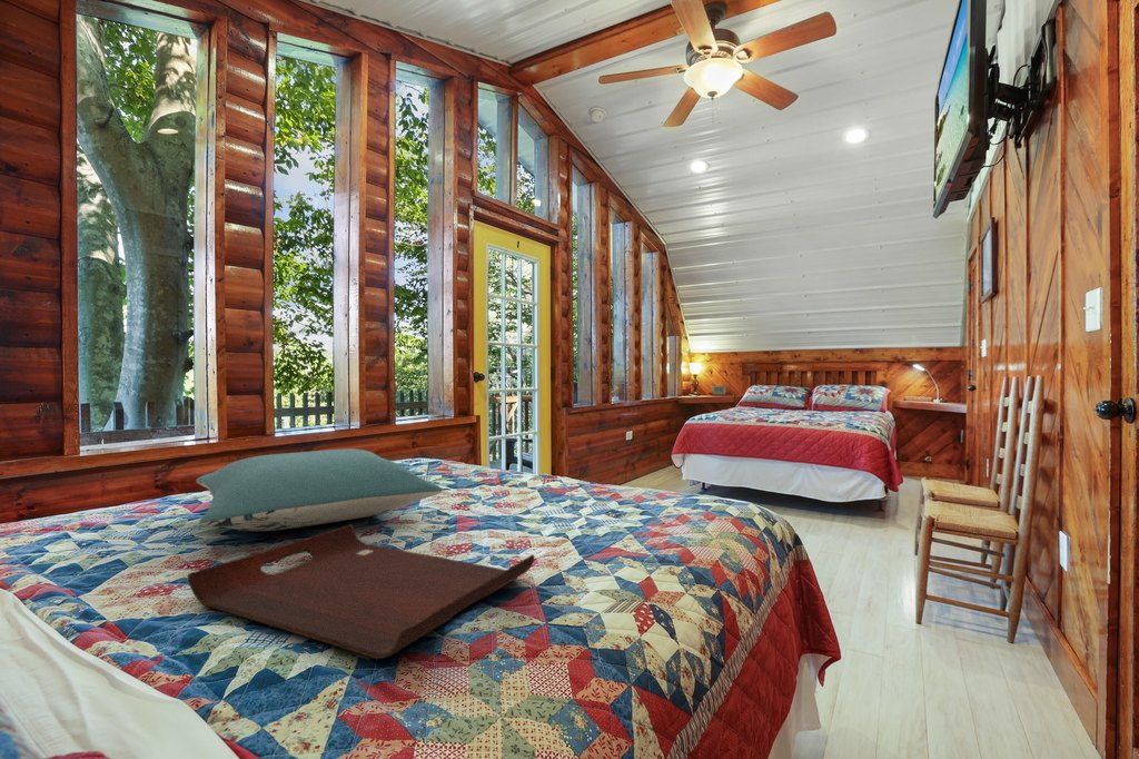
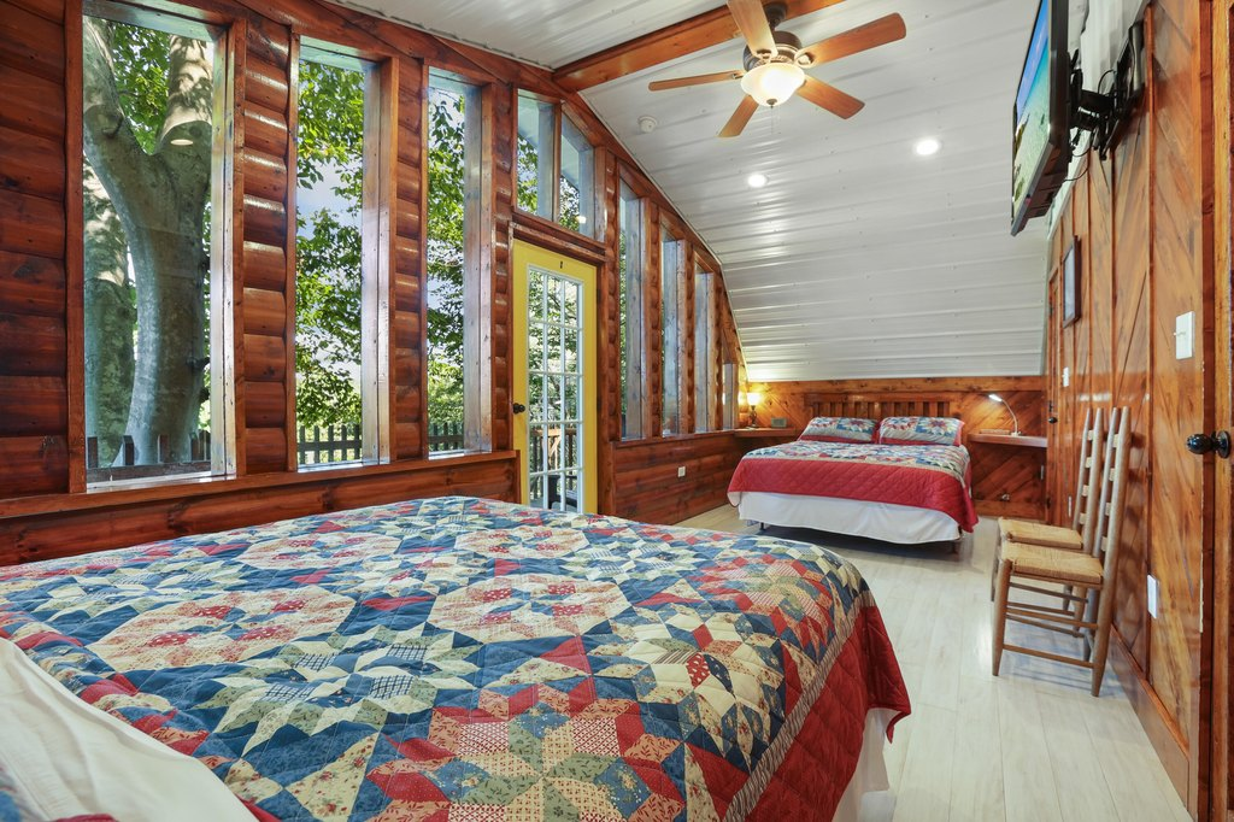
- pillow [195,447,443,532]
- serving tray [187,523,536,660]
